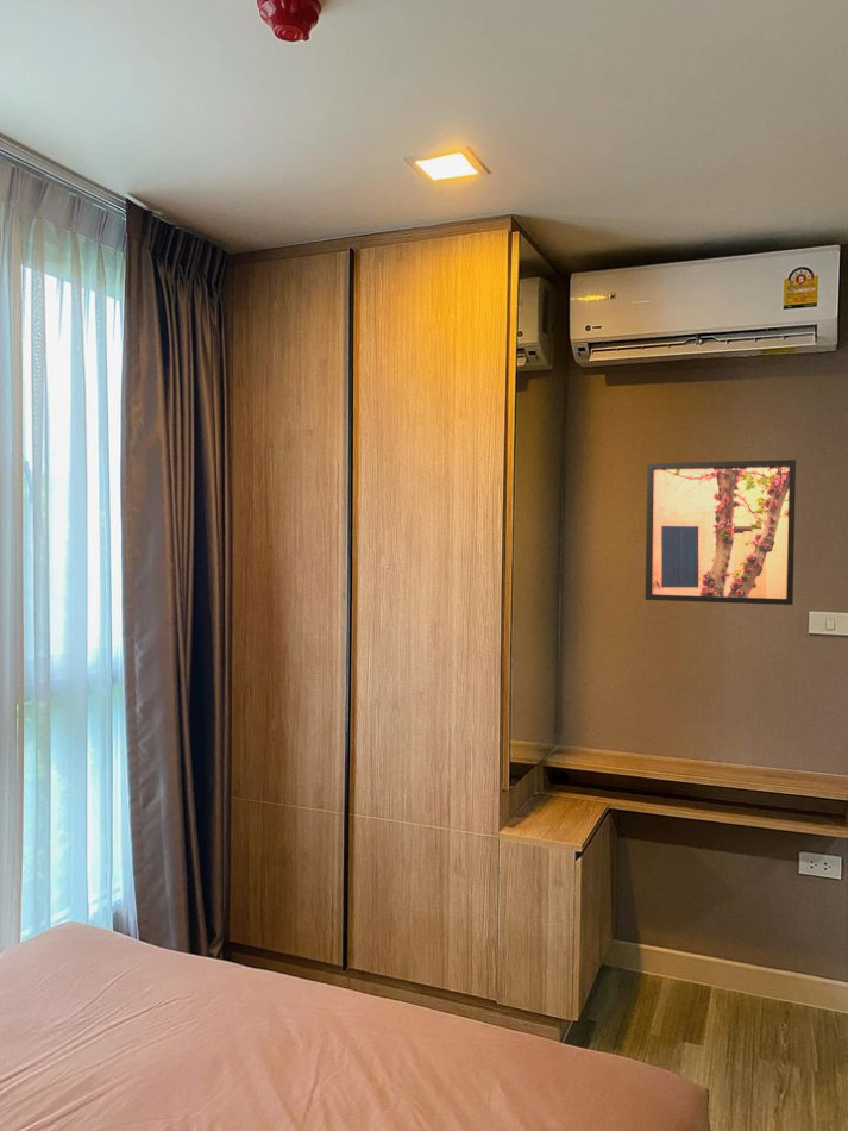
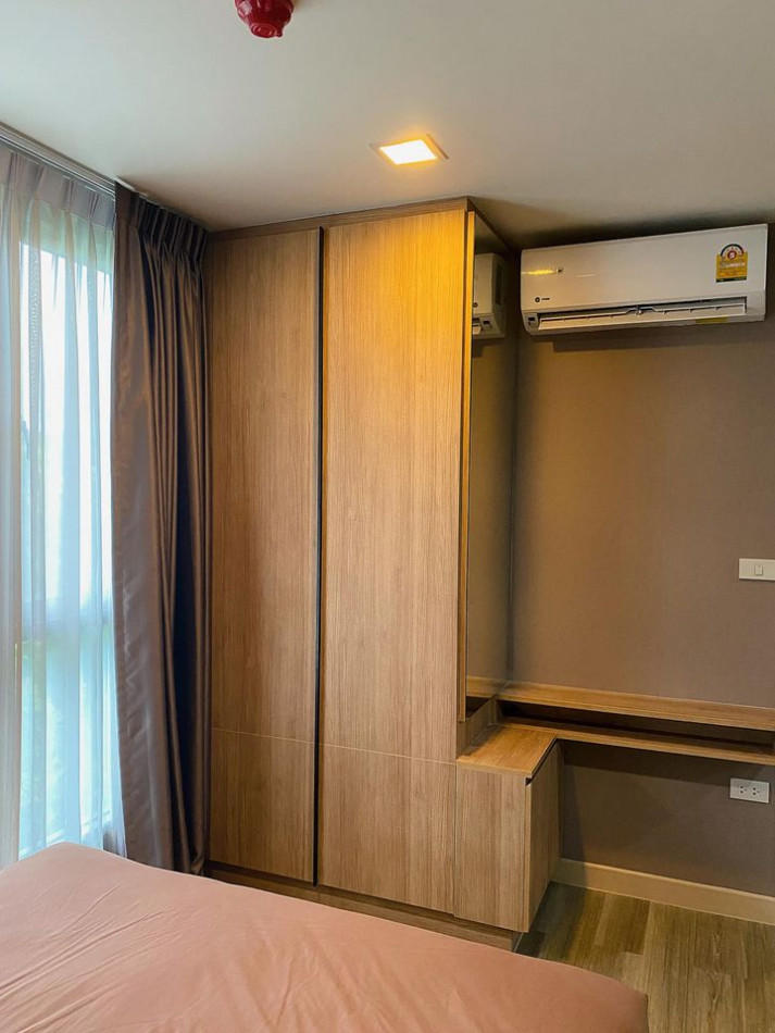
- wall art [645,458,797,606]
